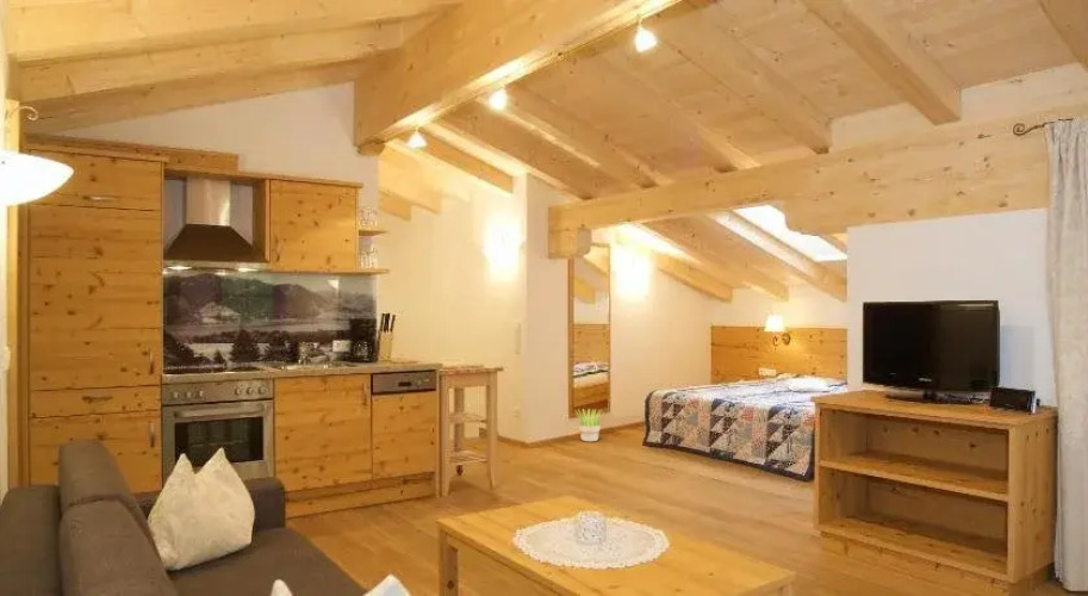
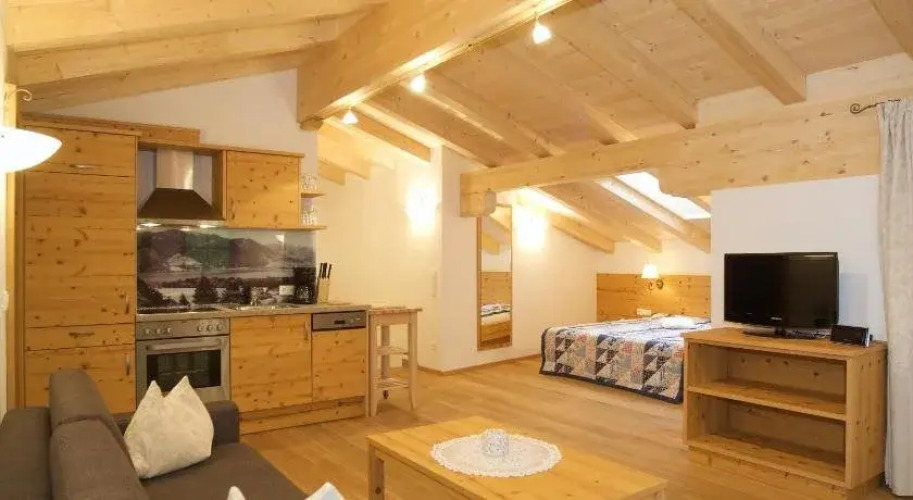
- potted plant [574,408,607,443]
